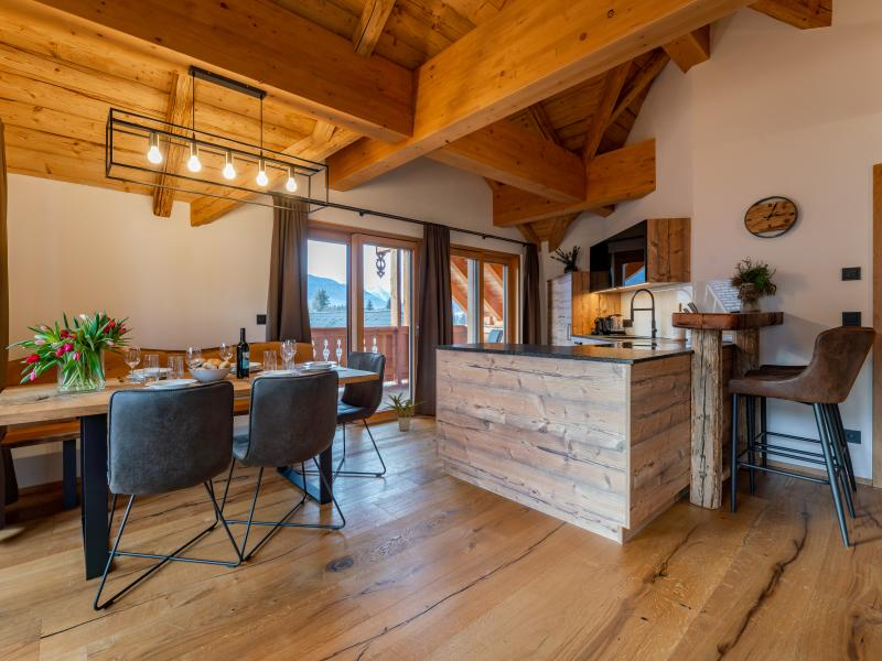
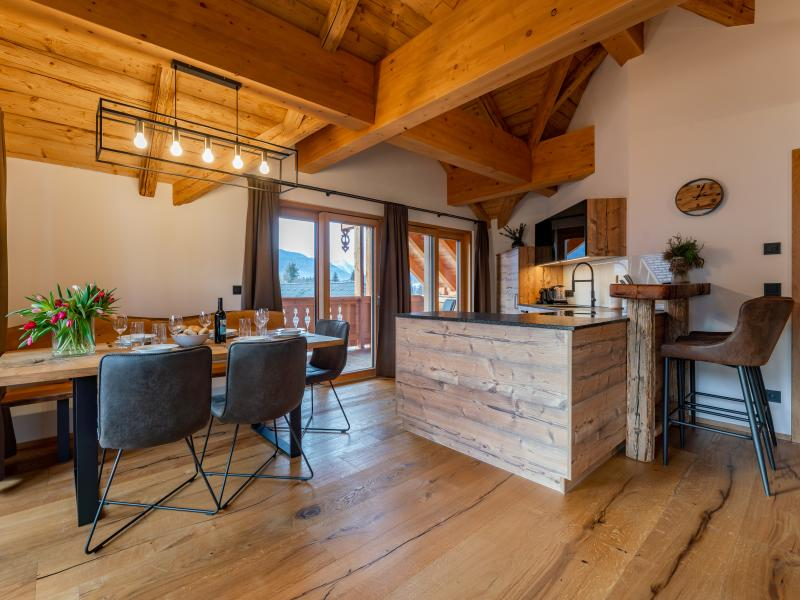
- potted plant [381,391,427,432]
